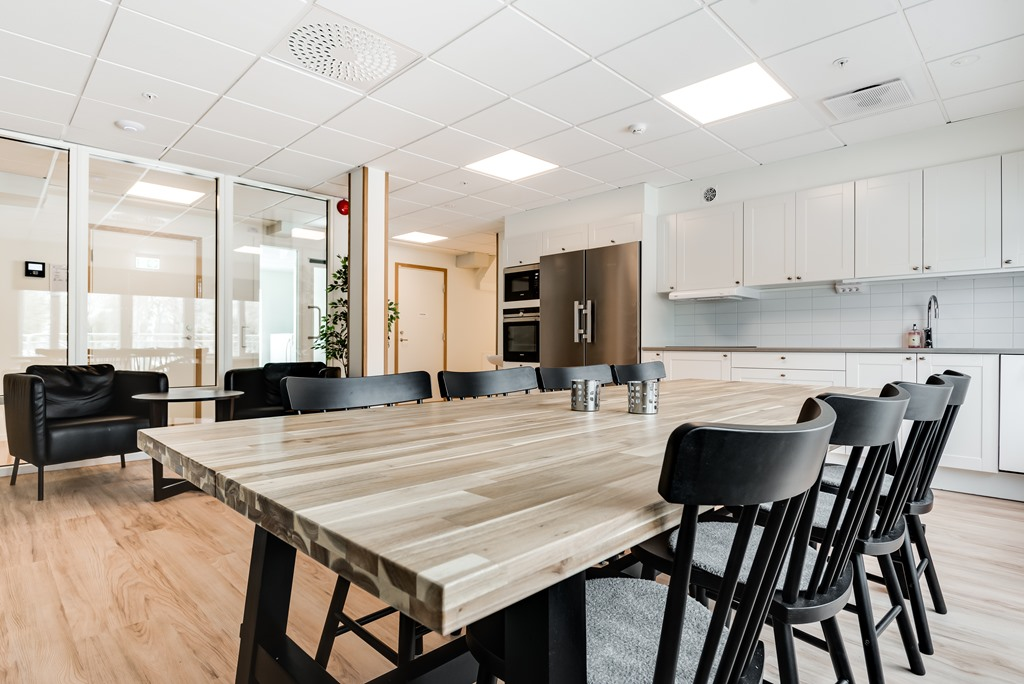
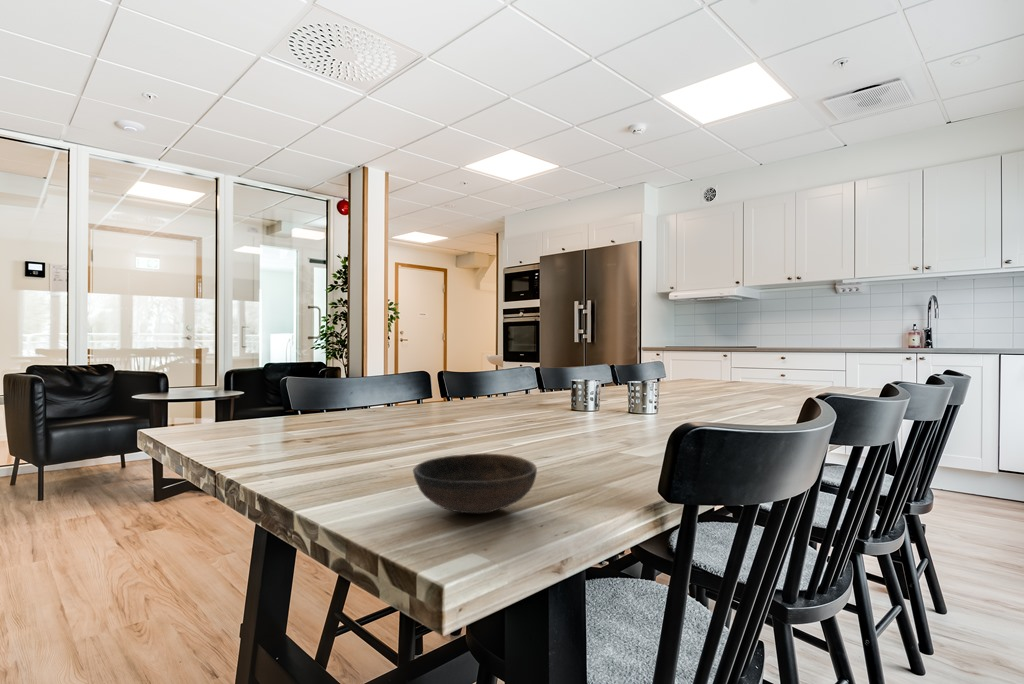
+ bowl [412,452,538,514]
